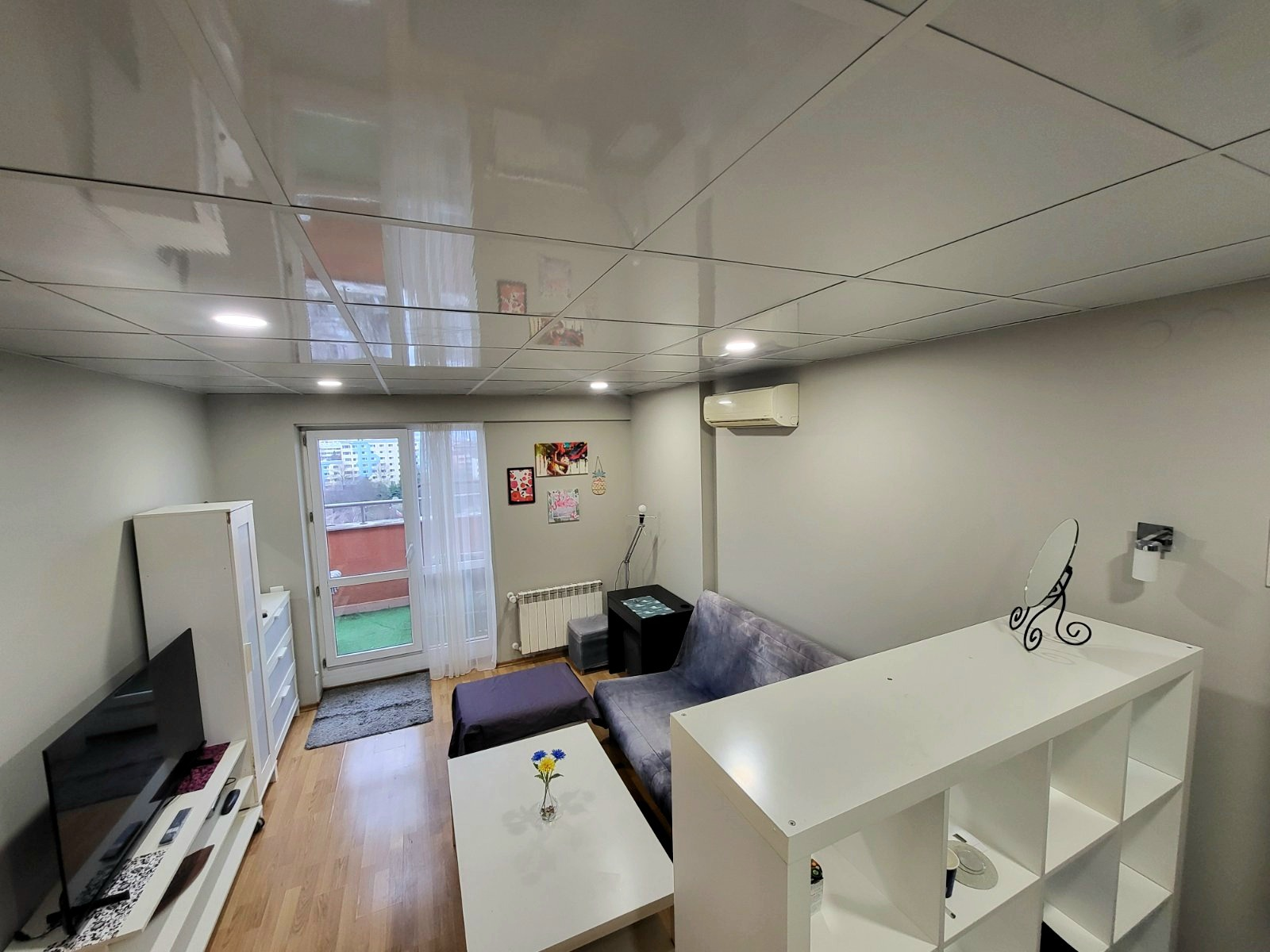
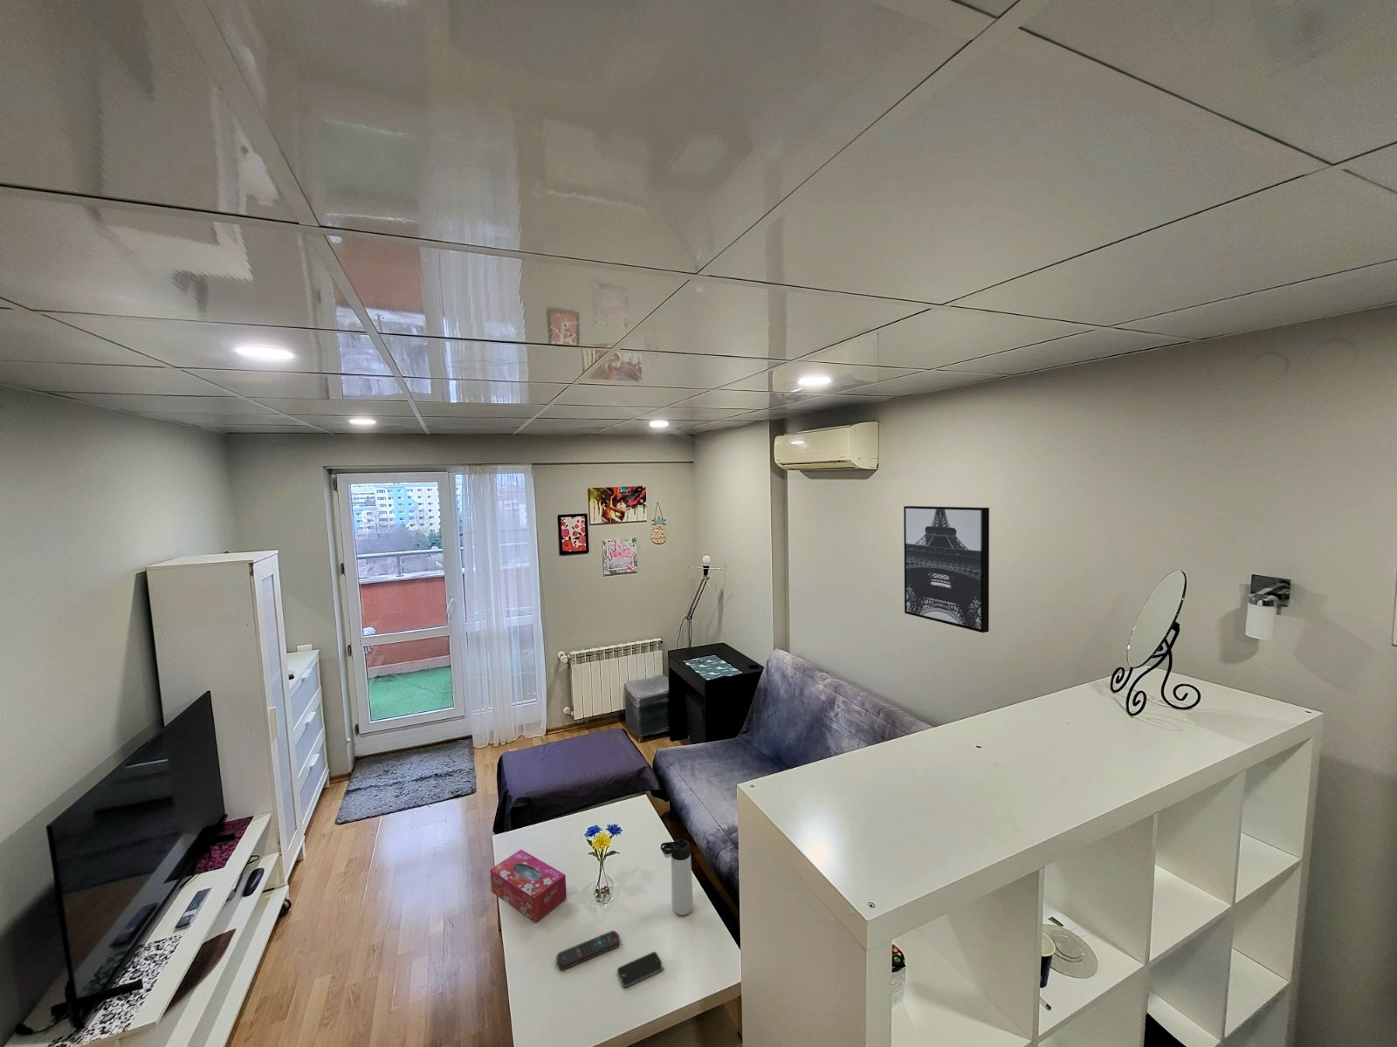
+ thermos bottle [660,838,694,916]
+ smartphone [616,951,664,989]
+ wall art [903,505,990,633]
+ tissue box [490,849,568,923]
+ remote control [556,930,620,971]
